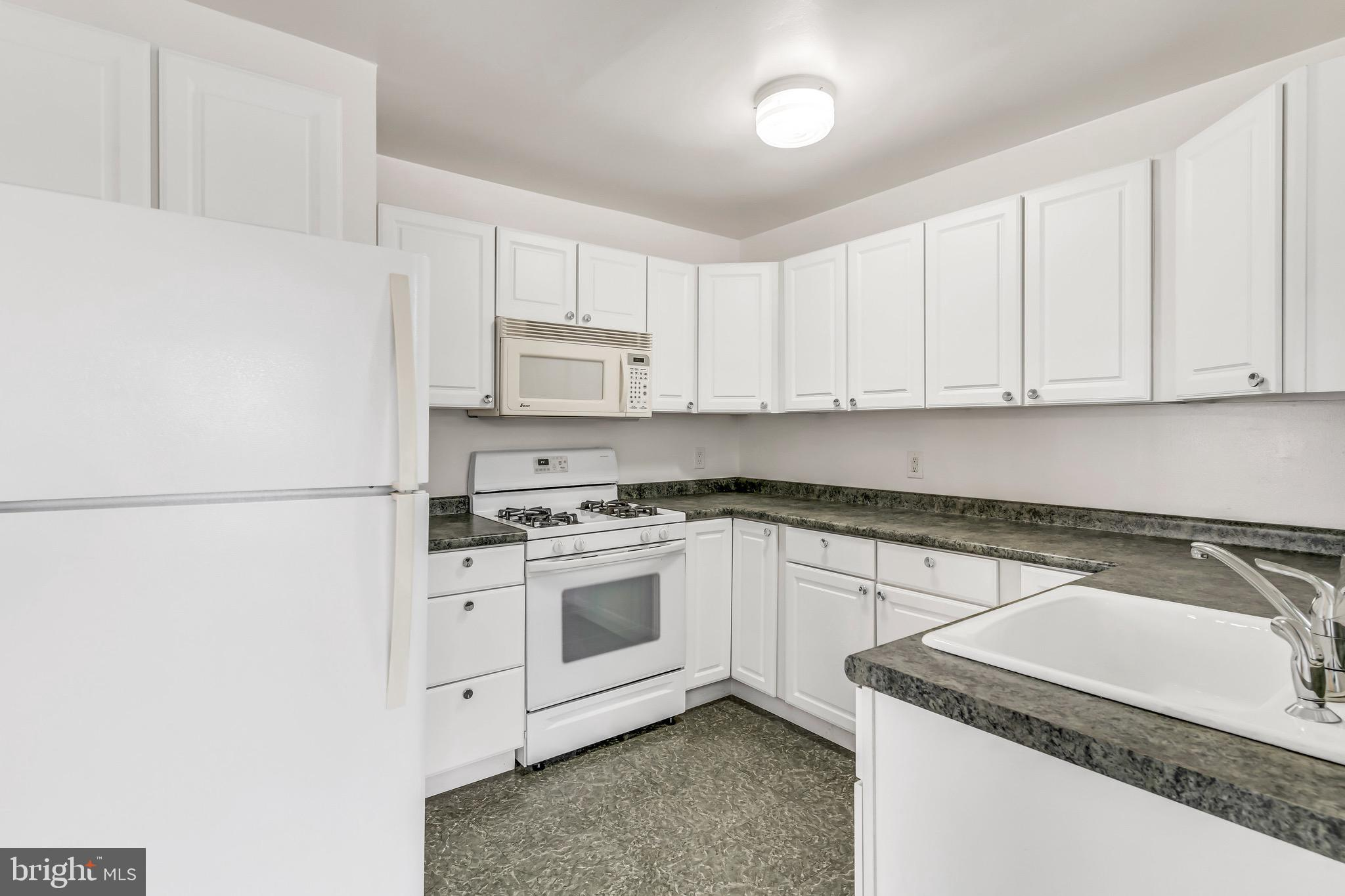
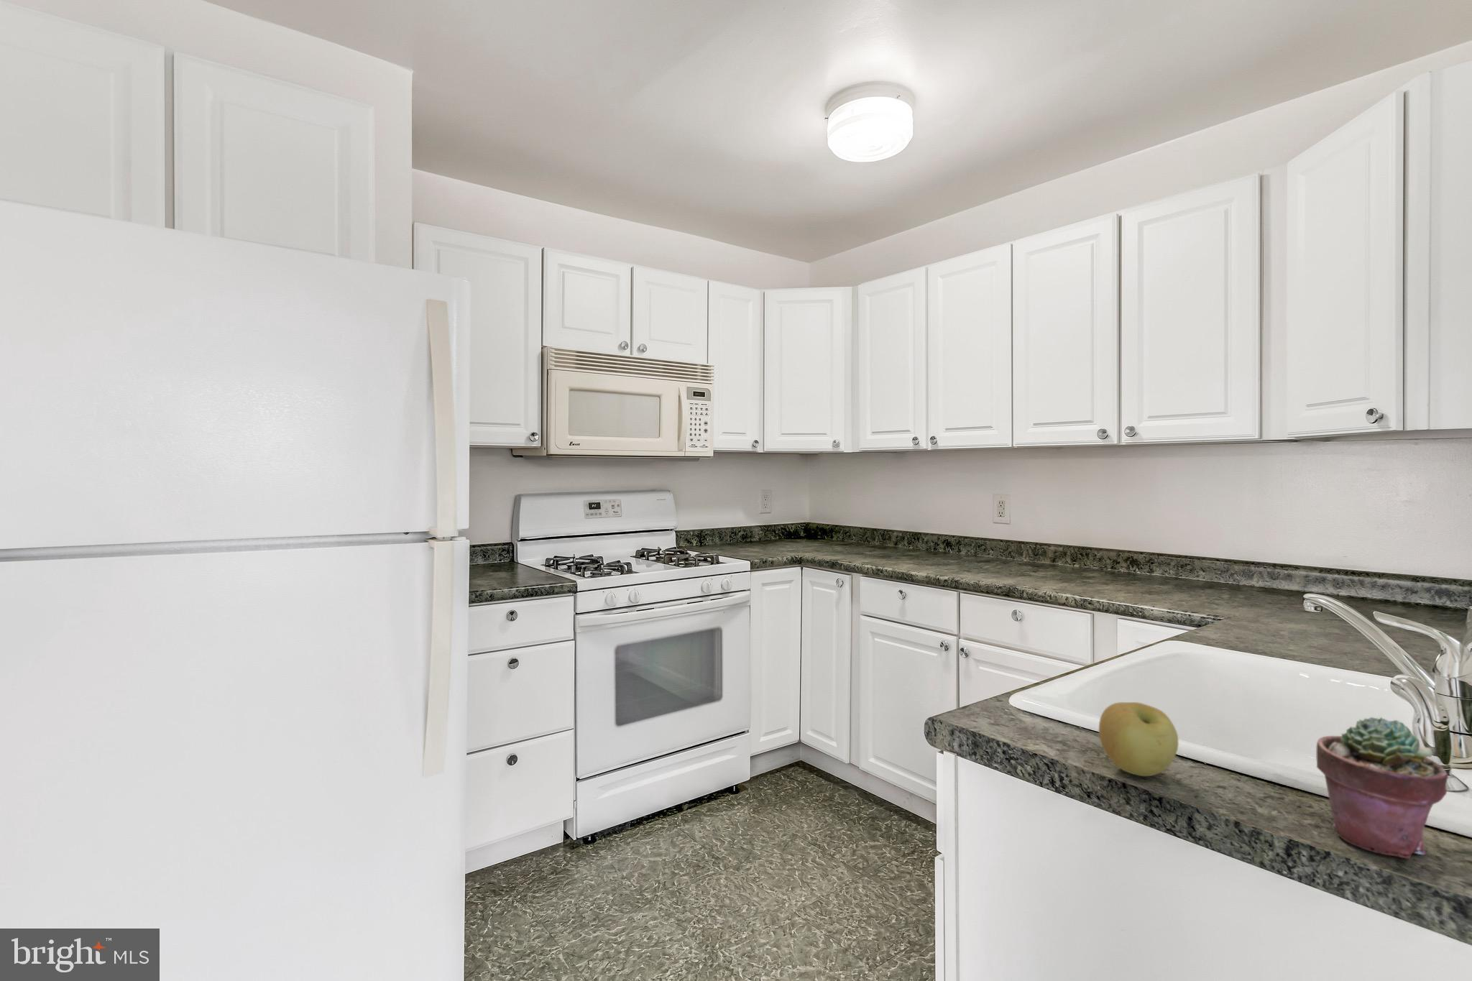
+ apple [1098,702,1180,777]
+ potted succulent [1315,716,1449,859]
